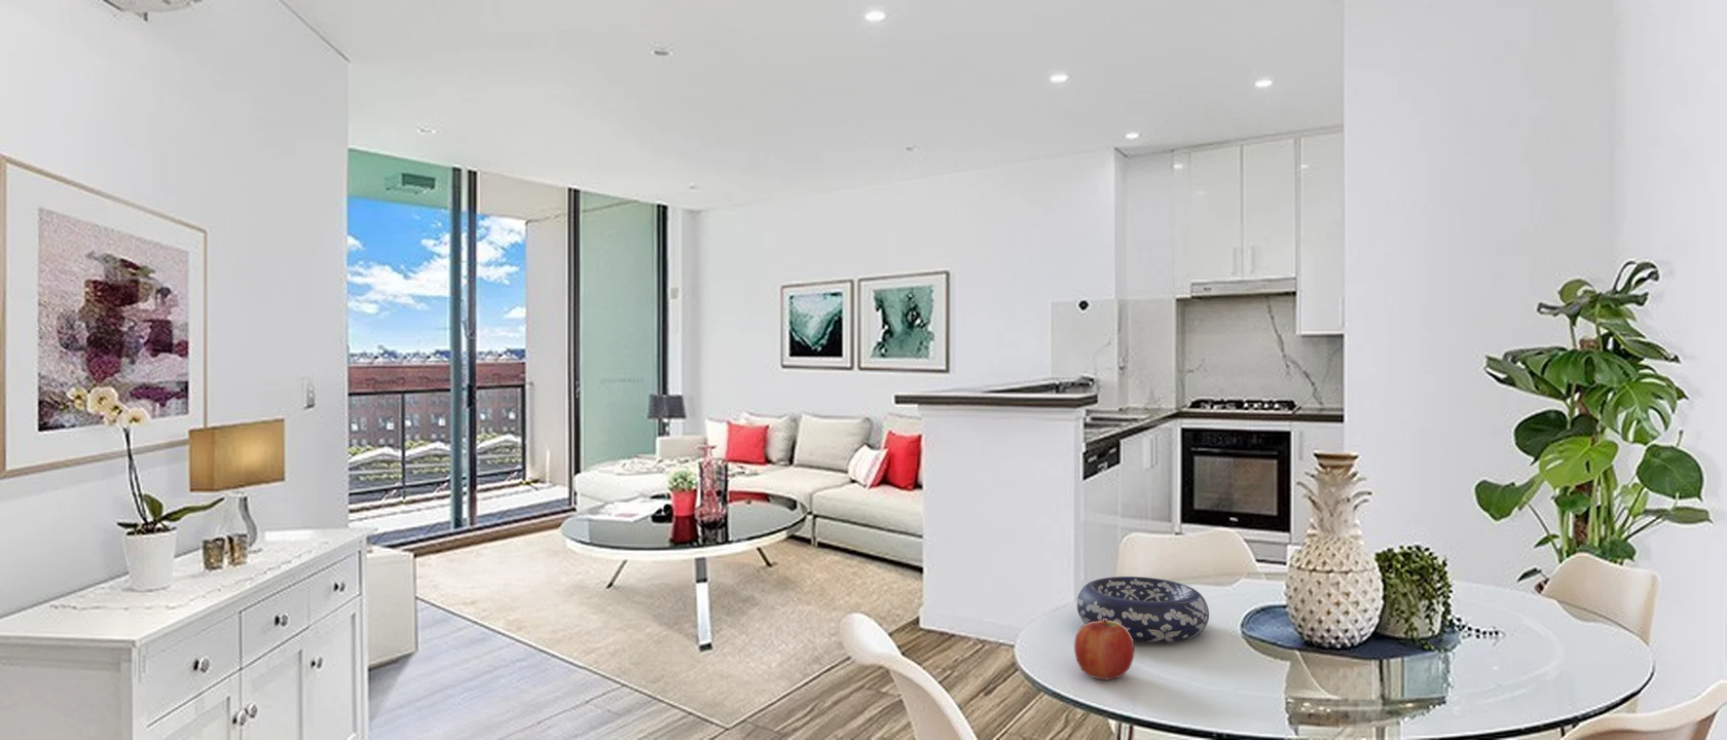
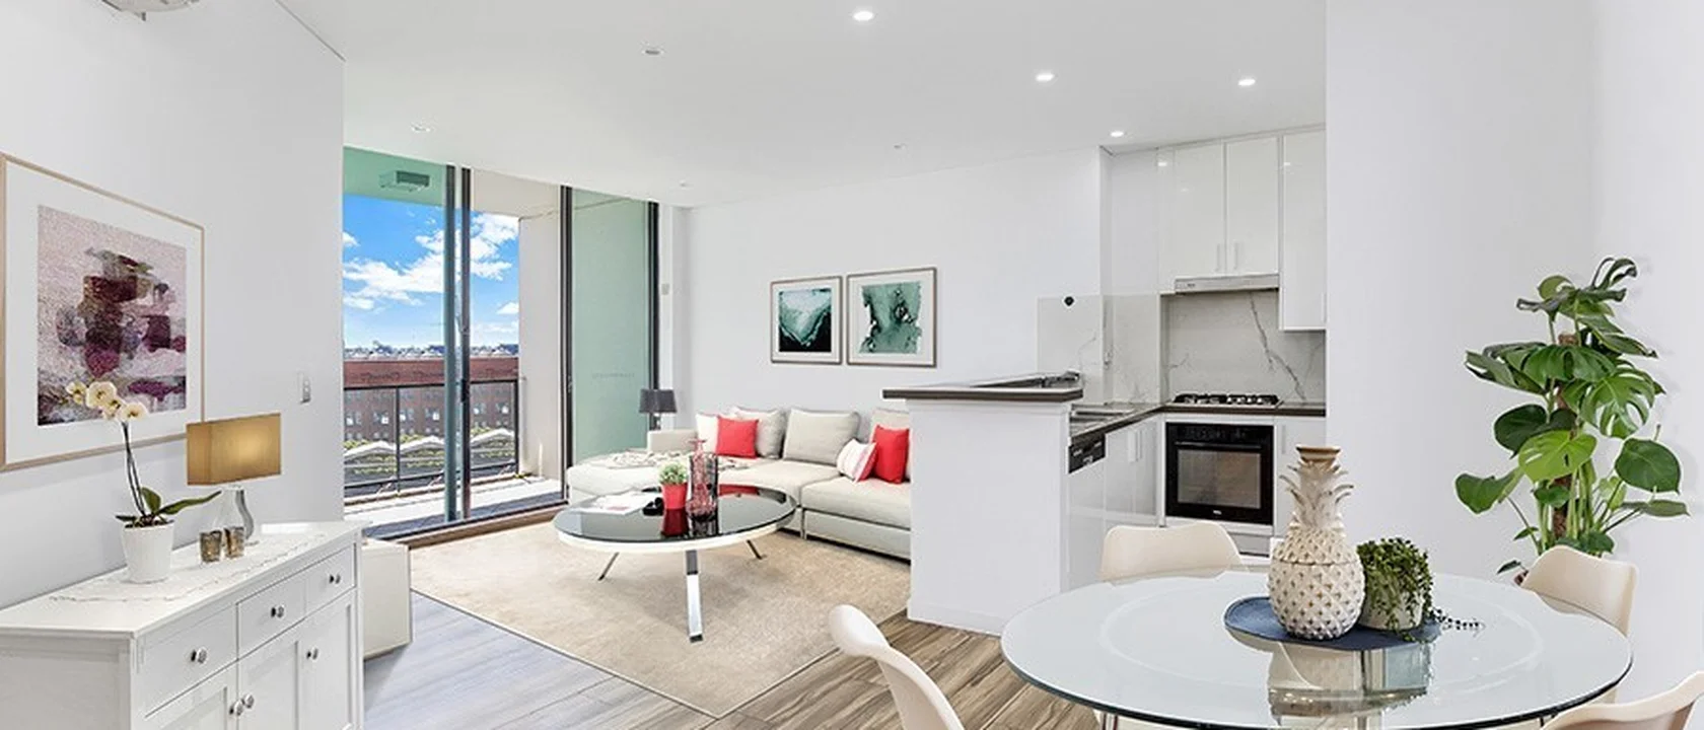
- decorative bowl [1076,576,1210,643]
- fruit [1073,619,1134,681]
